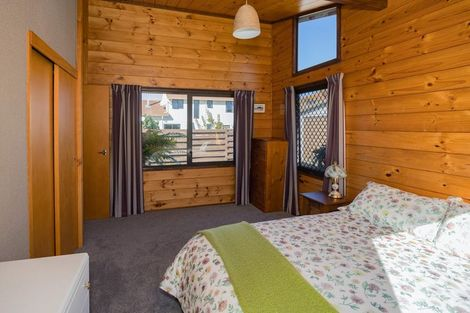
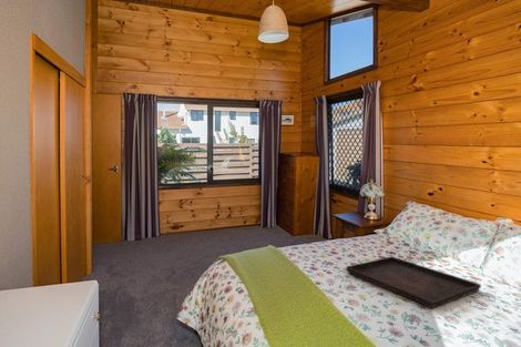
+ serving tray [345,255,482,309]
